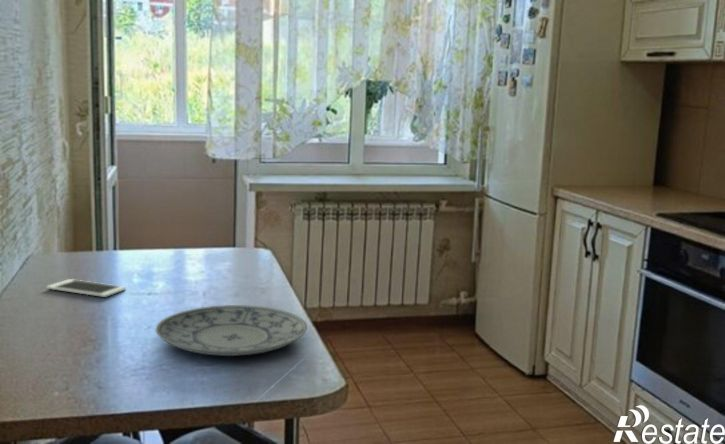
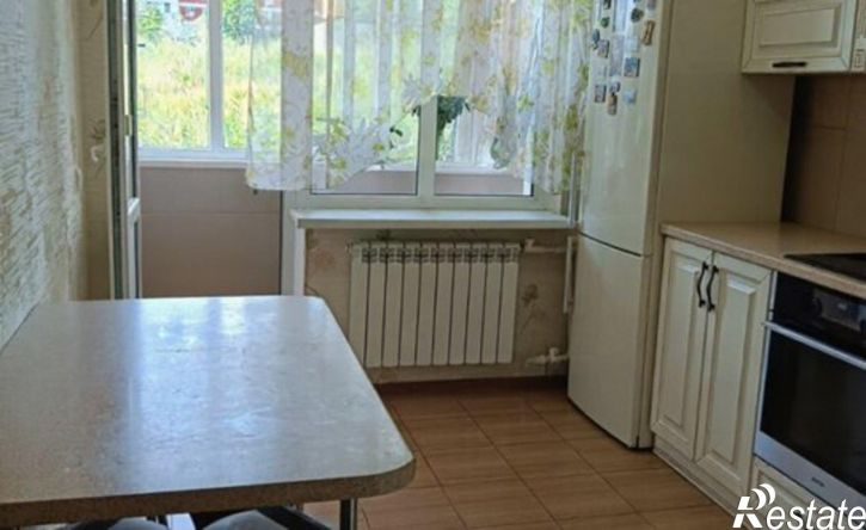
- cell phone [45,278,127,298]
- plate [155,304,308,357]
